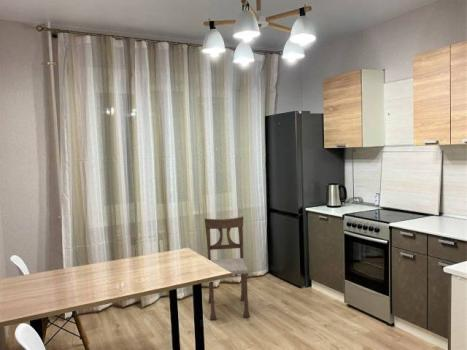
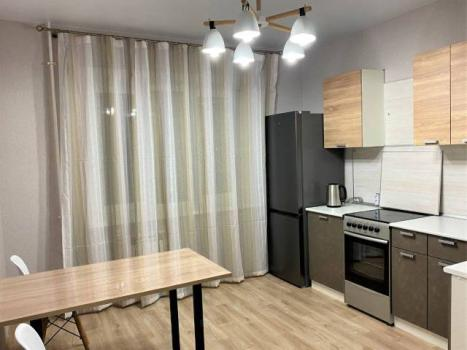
- dining chair [203,215,251,321]
